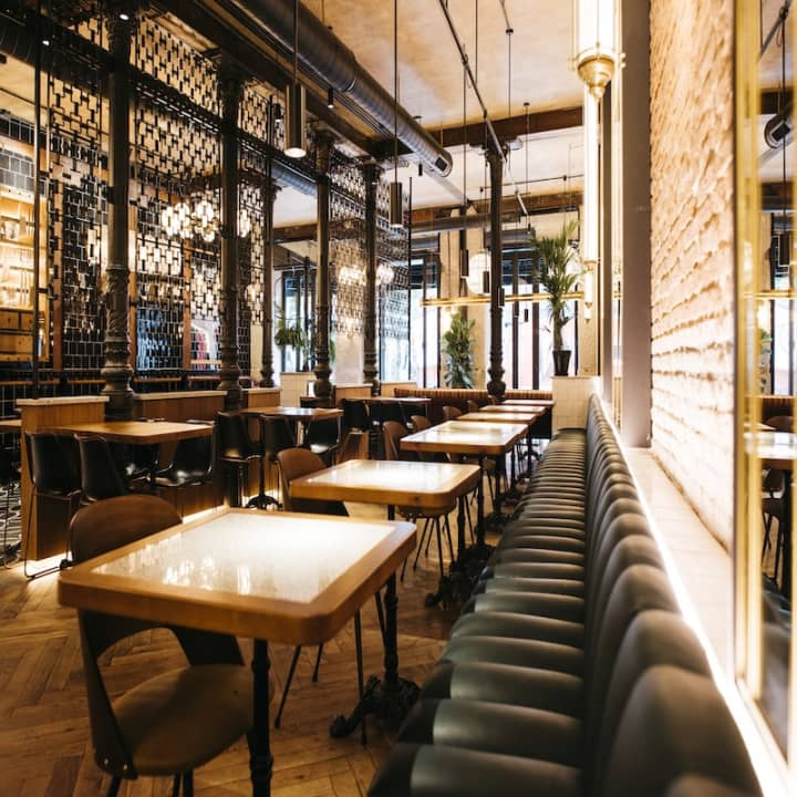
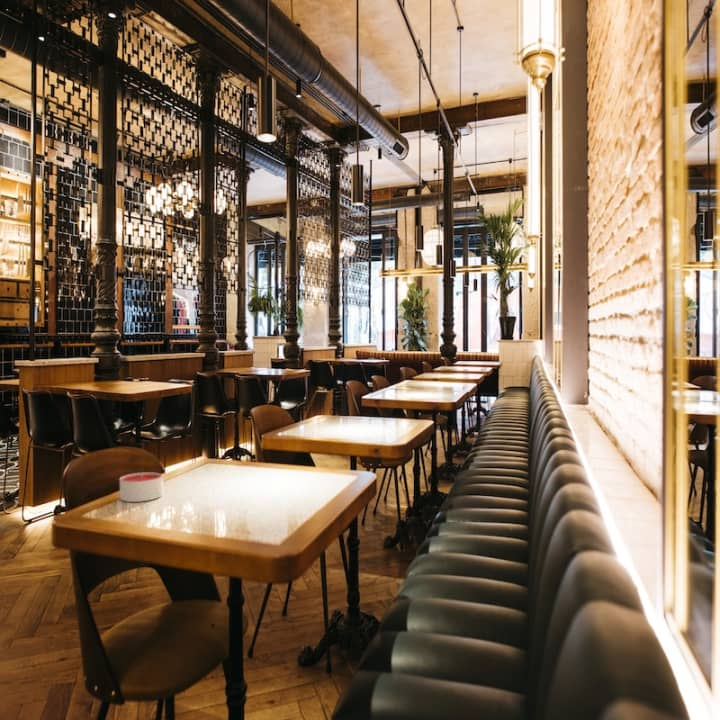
+ candle [119,471,163,503]
